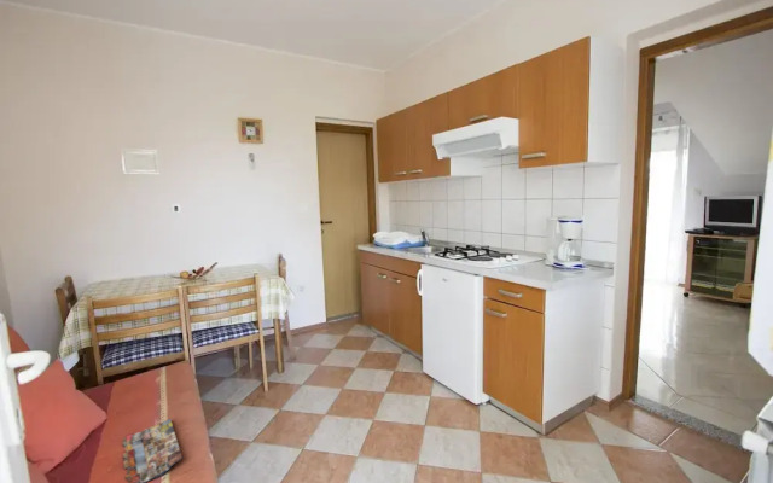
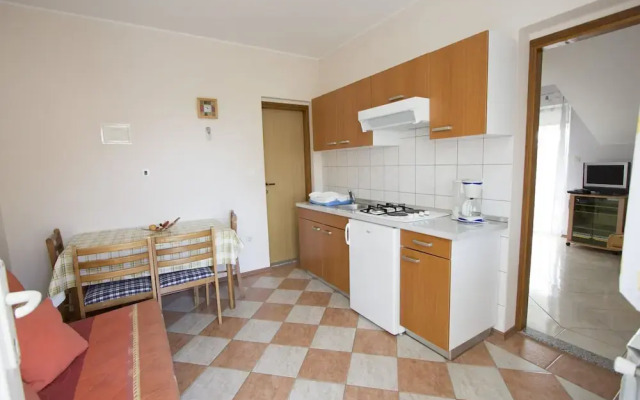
- magazine [121,418,184,483]
